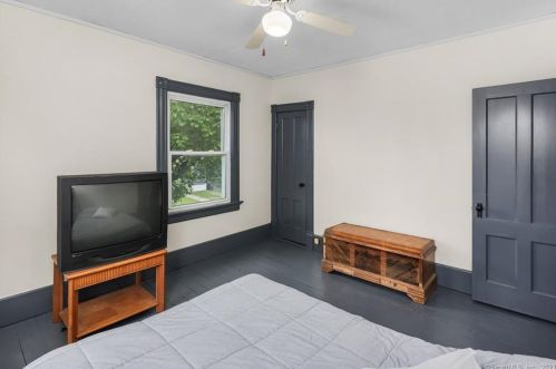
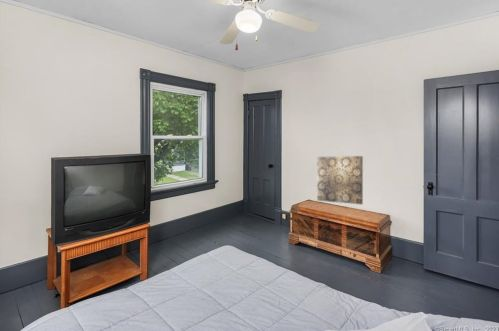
+ wall art [316,155,364,206]
